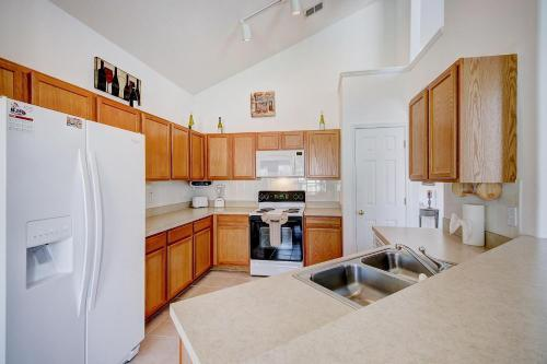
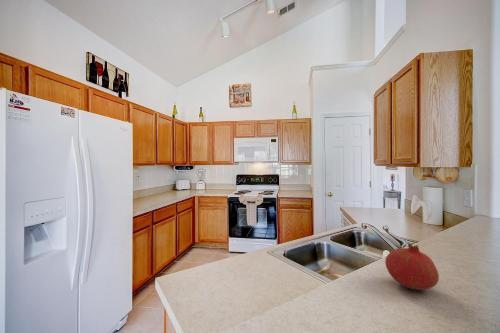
+ fruit [384,241,440,291]
